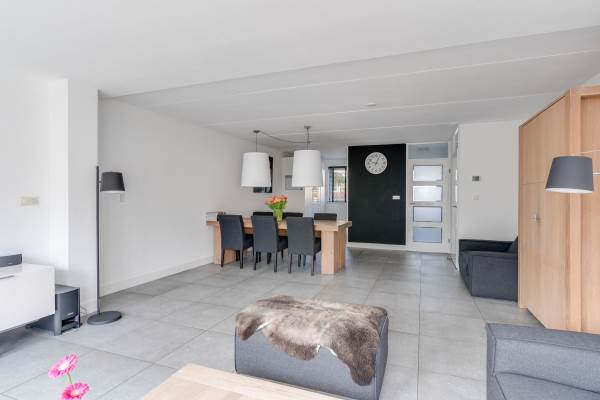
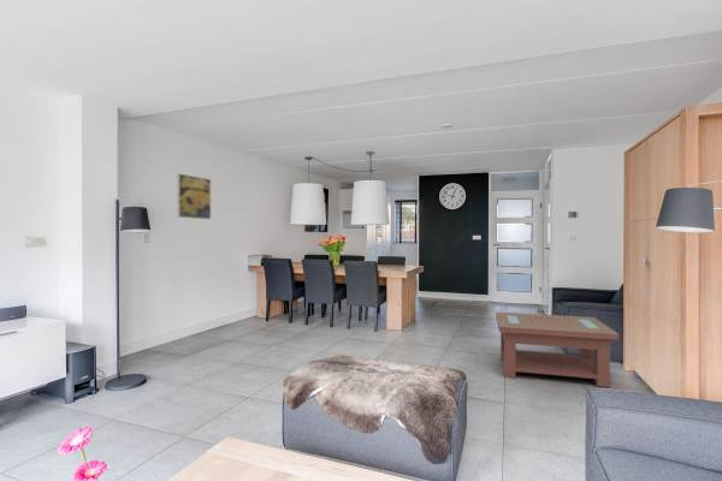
+ coffee table [495,311,620,388]
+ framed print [176,172,212,220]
